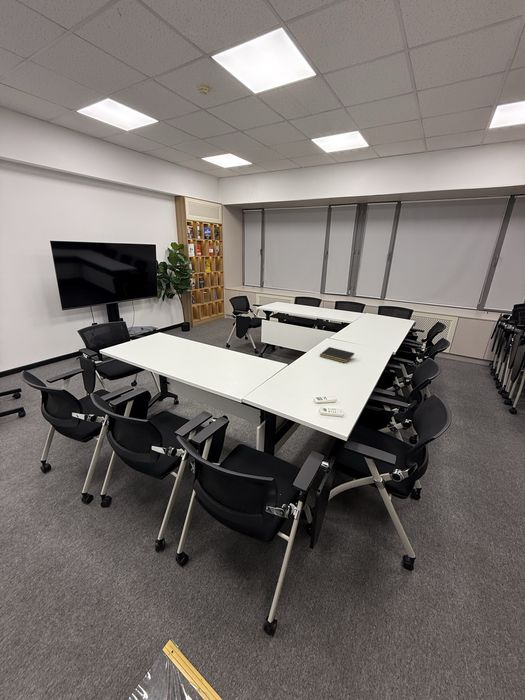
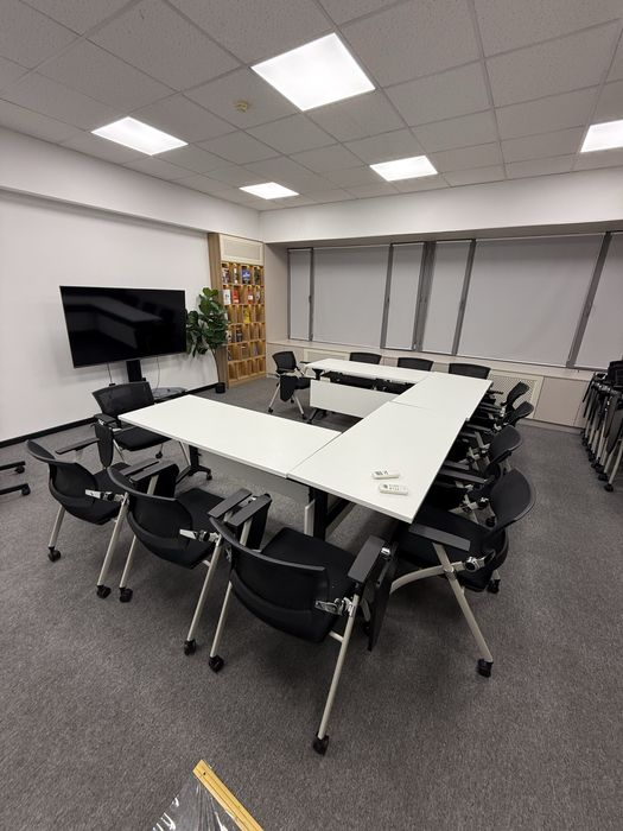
- notepad [319,346,355,364]
